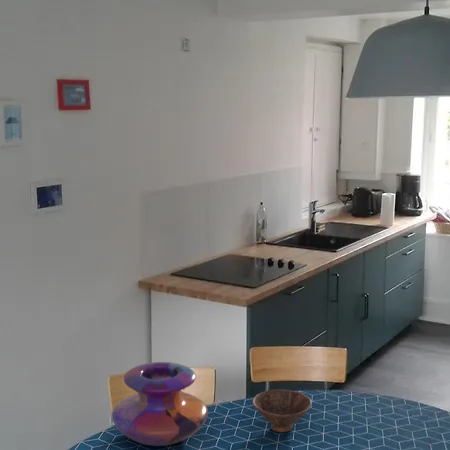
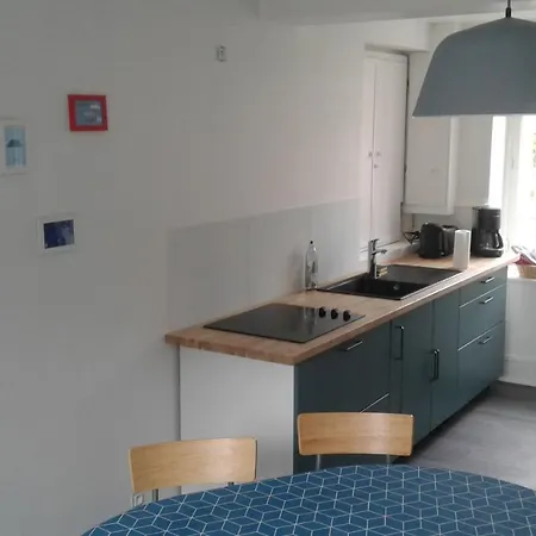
- bowl [251,388,313,433]
- decorative vase [111,361,209,447]
